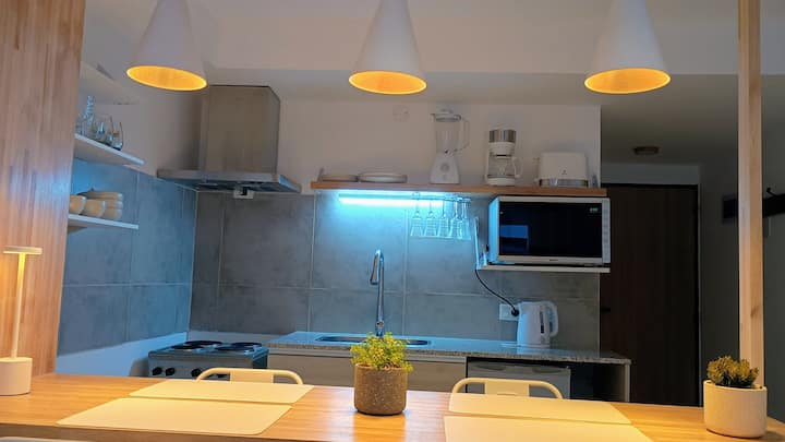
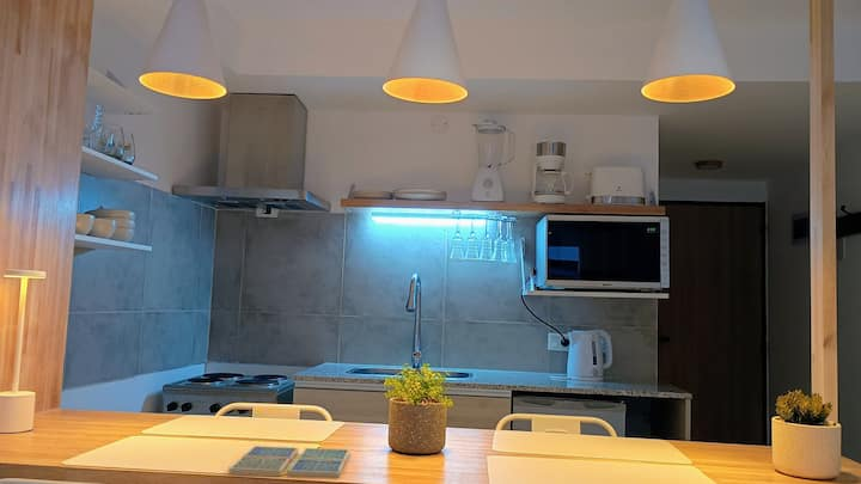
+ drink coaster [227,445,352,478]
